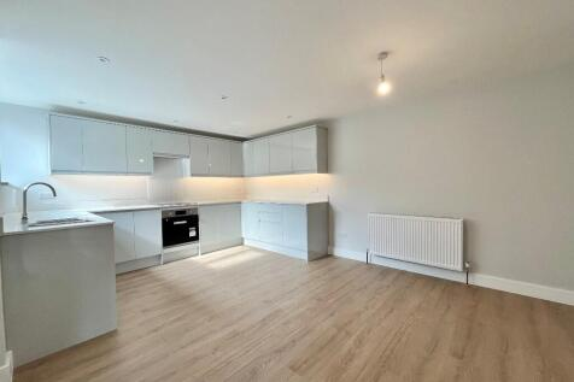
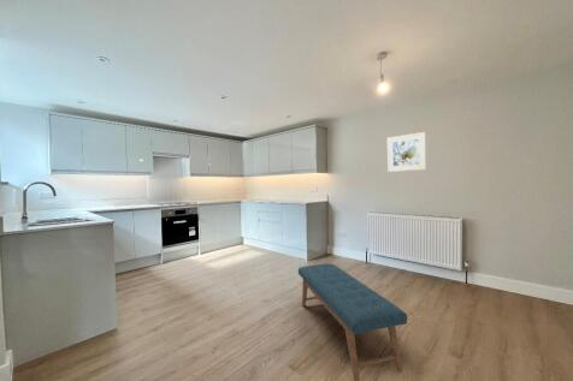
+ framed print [386,131,427,173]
+ bench [297,262,408,381]
